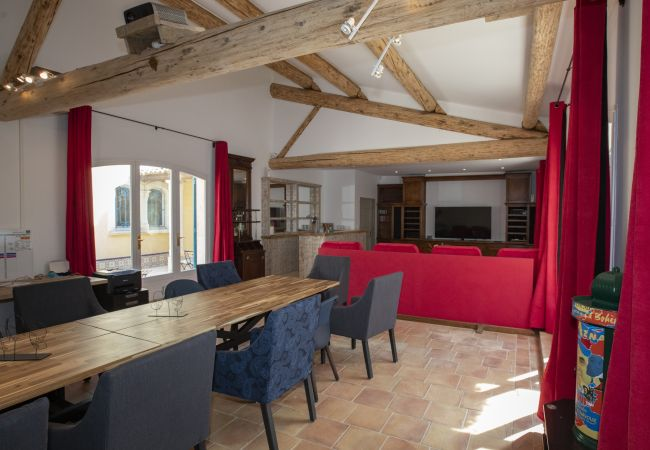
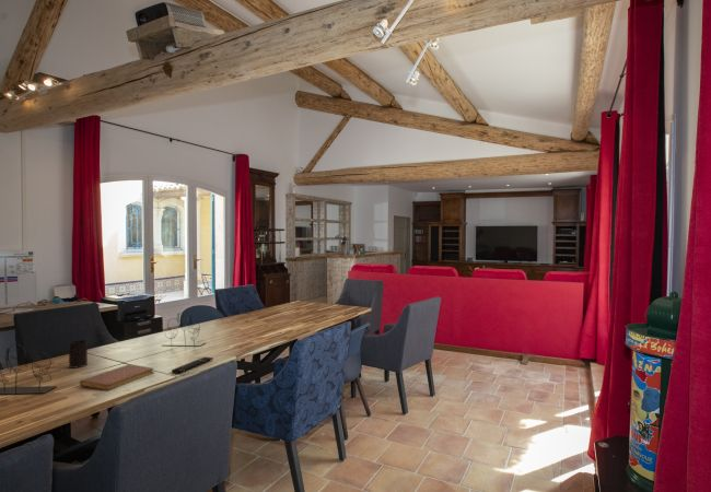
+ notebook [79,363,155,391]
+ cup [68,339,89,370]
+ remote control [171,355,214,375]
